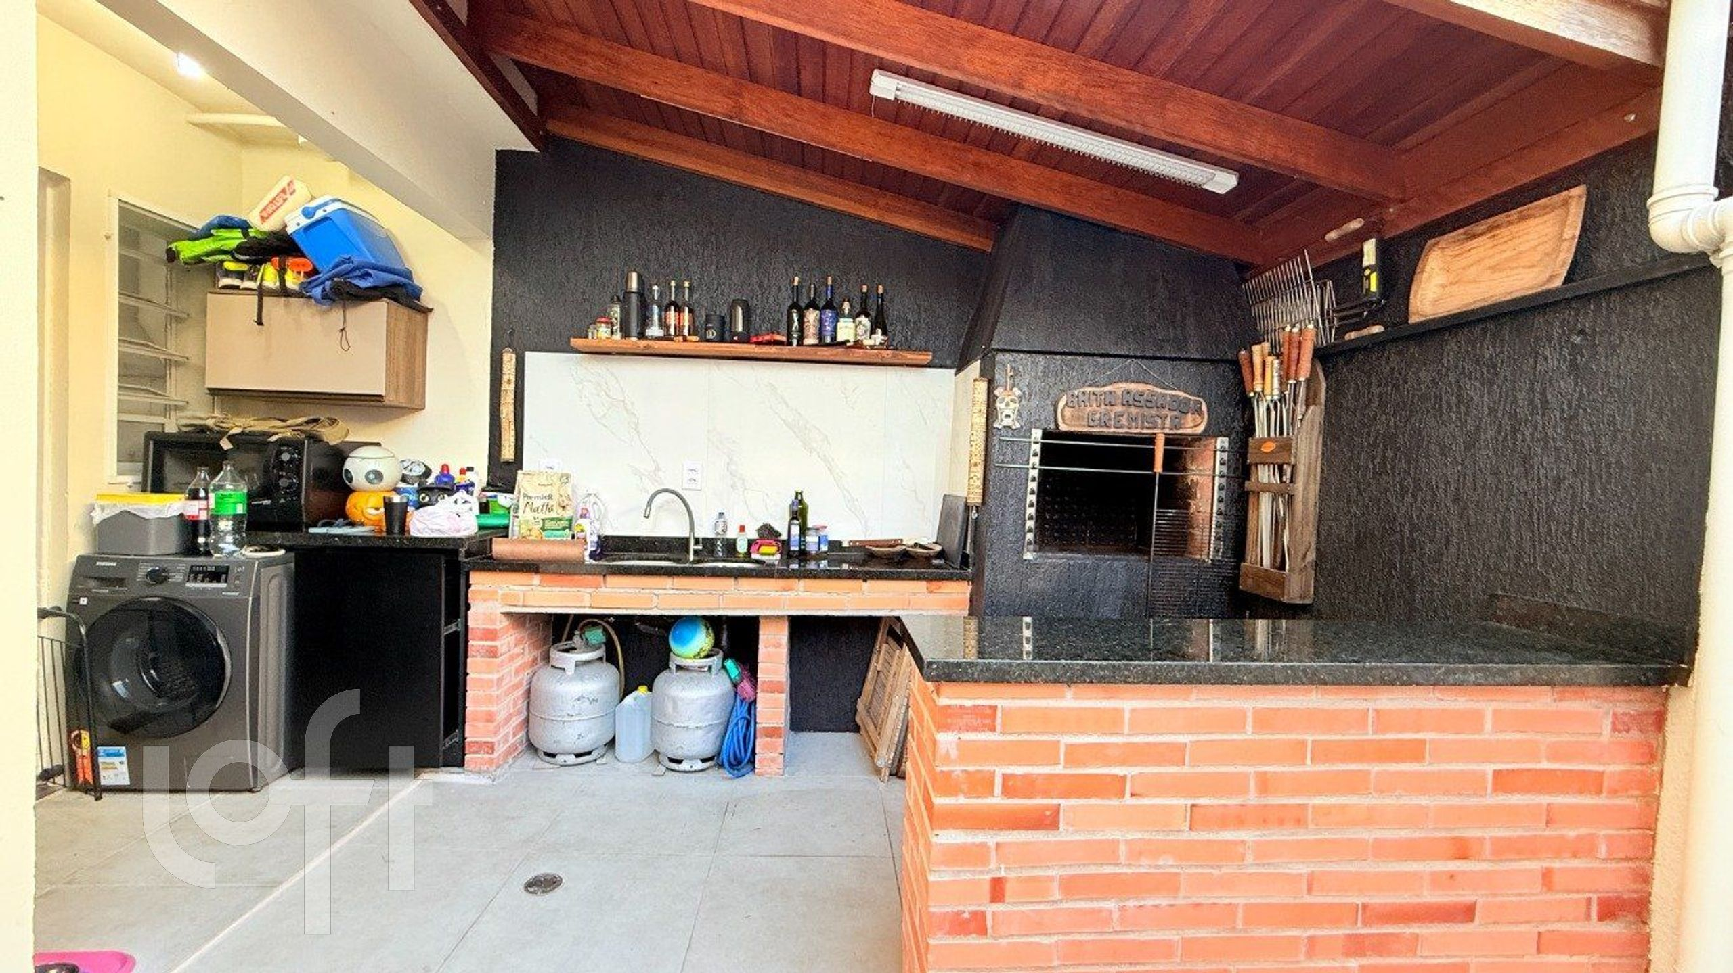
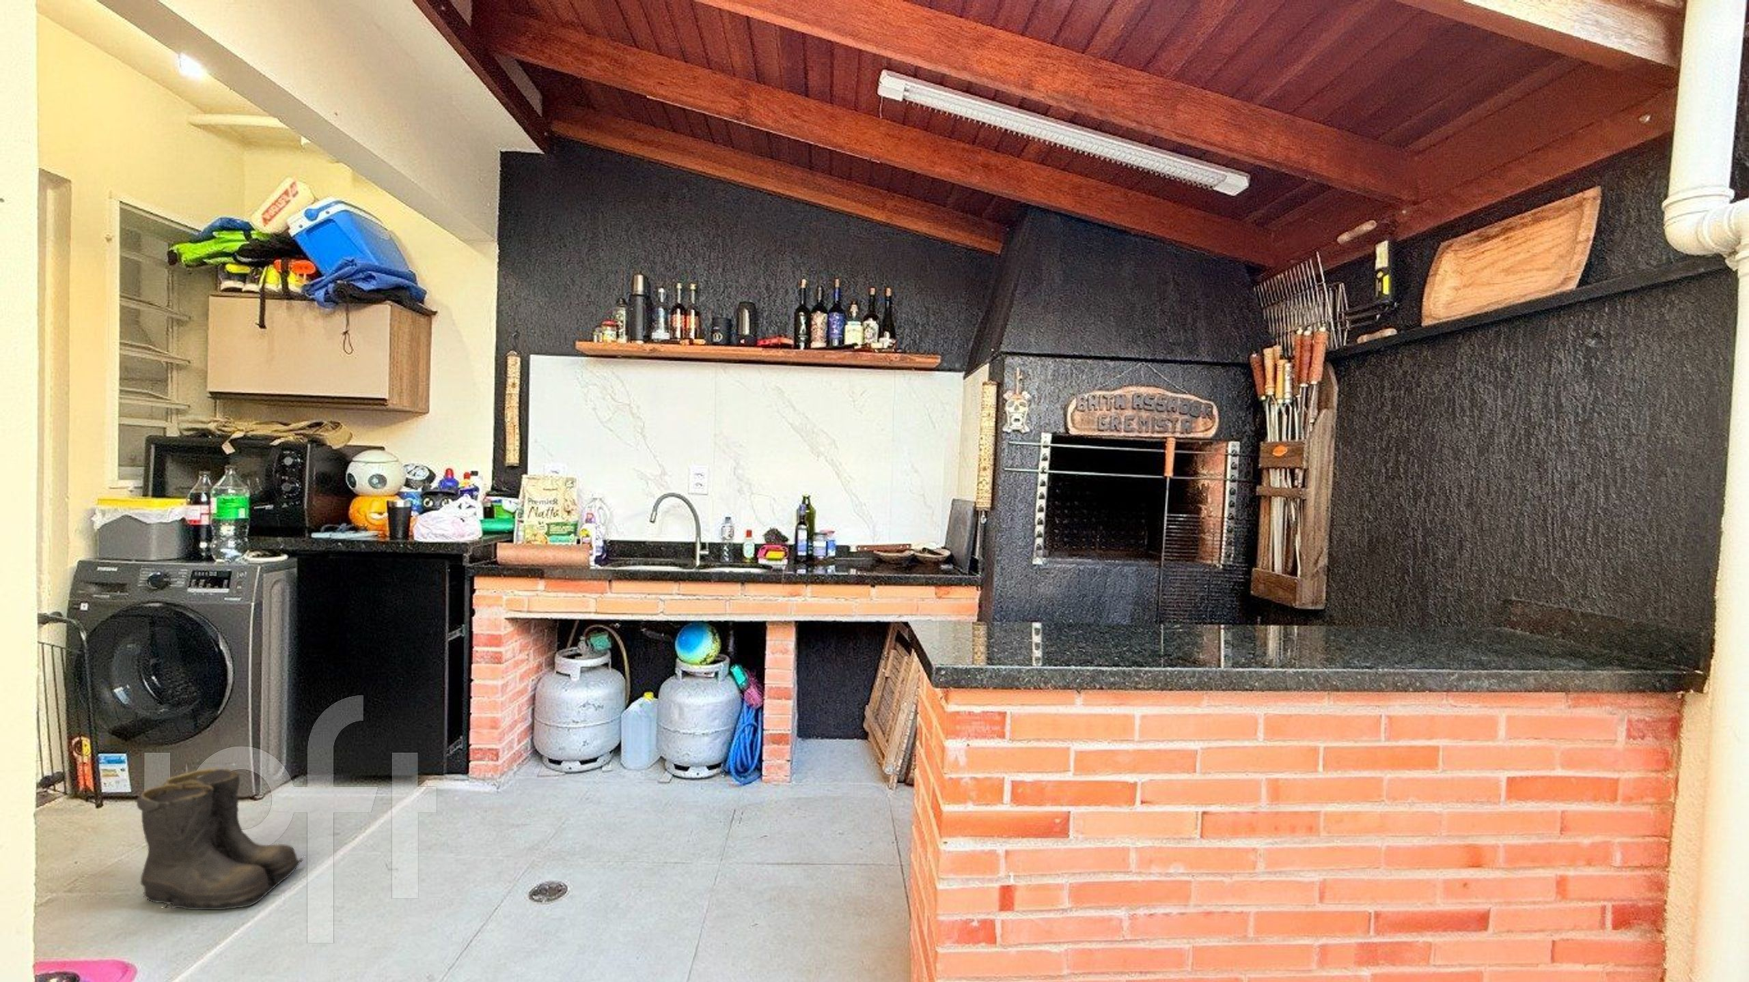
+ boots [136,768,305,910]
